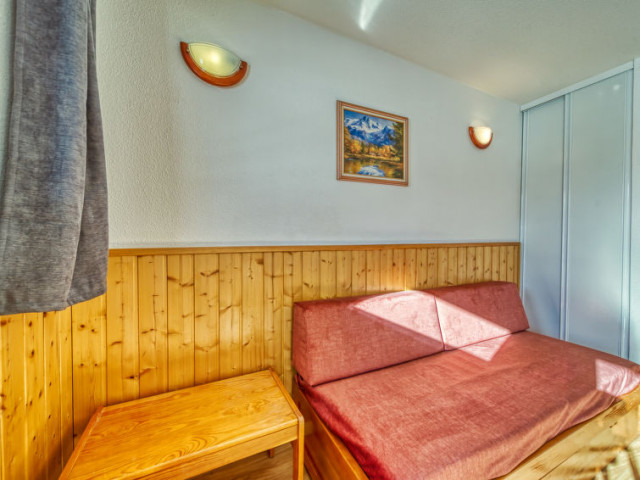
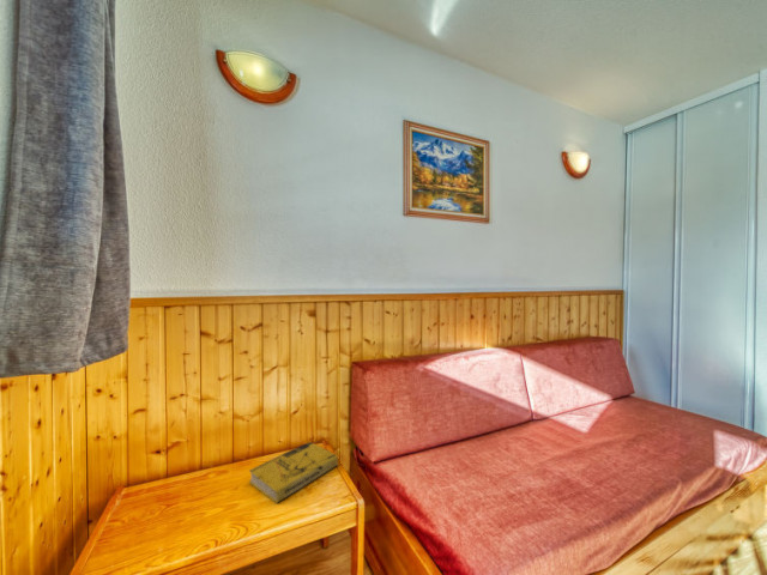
+ book [247,441,339,504]
